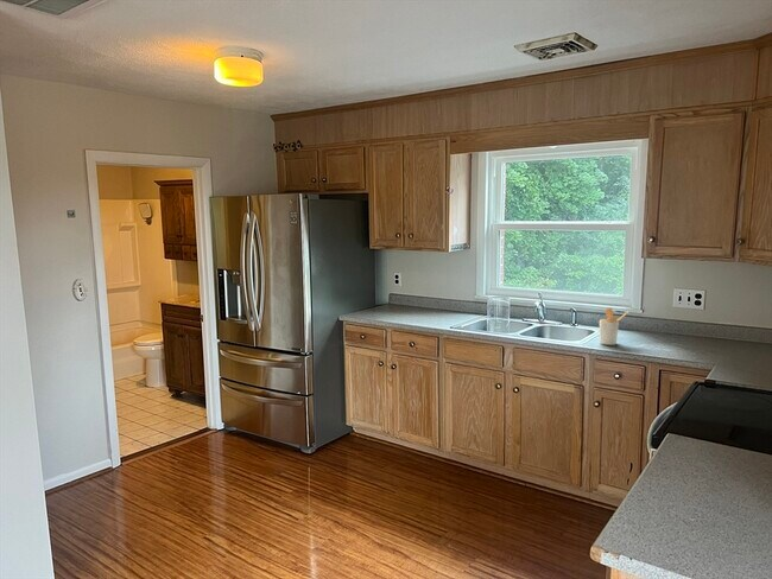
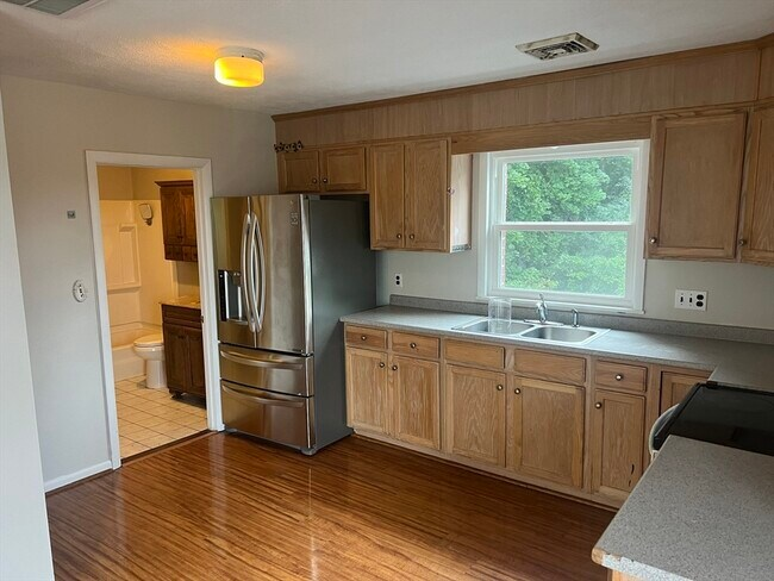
- utensil holder [599,307,629,346]
